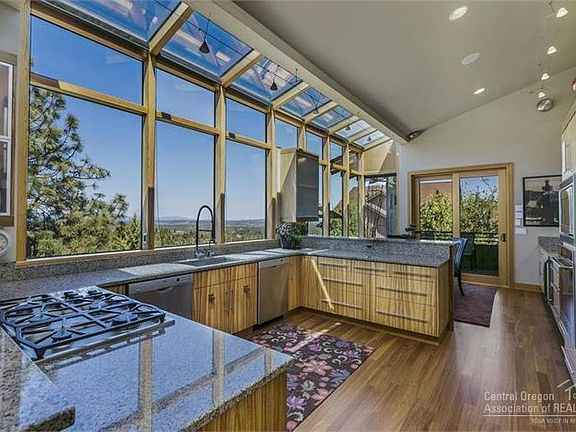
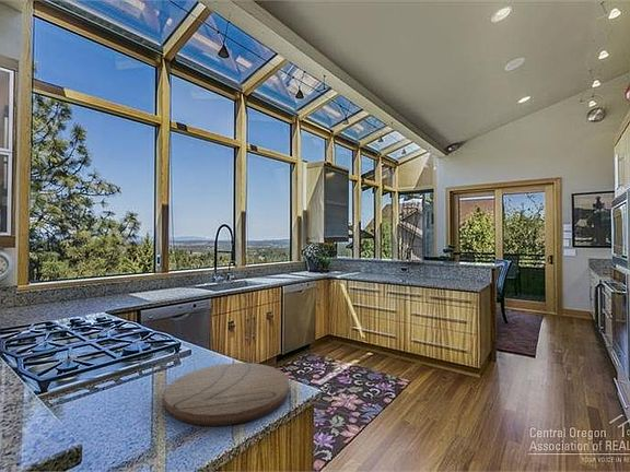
+ cutting board [163,362,290,427]
